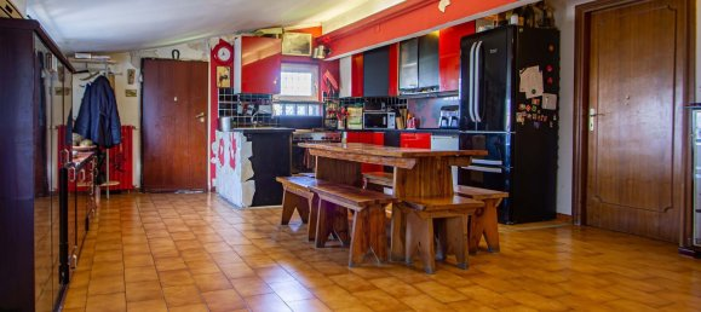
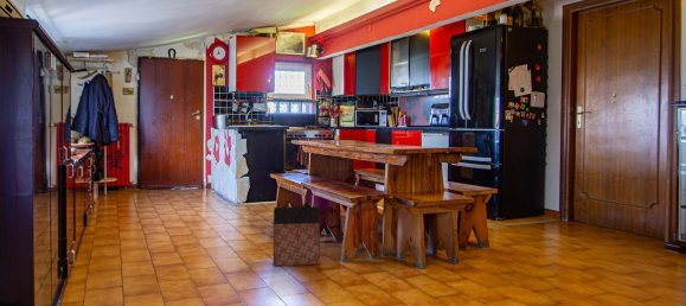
+ bag [273,202,321,267]
